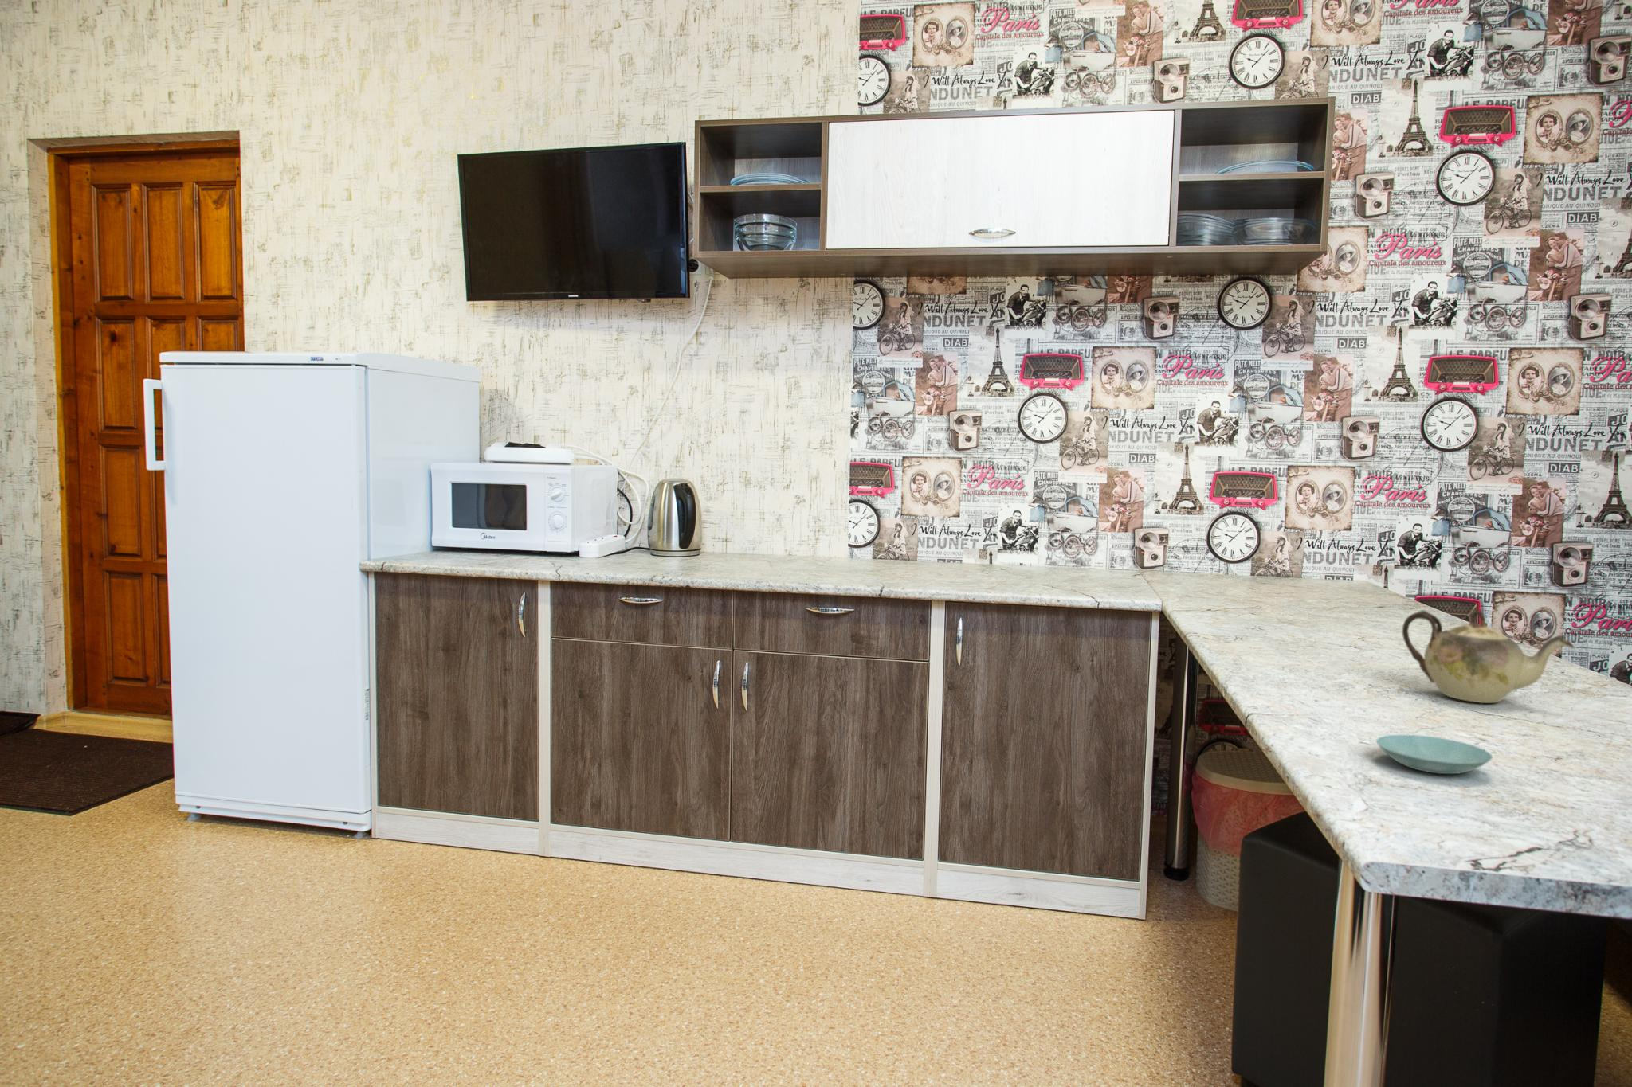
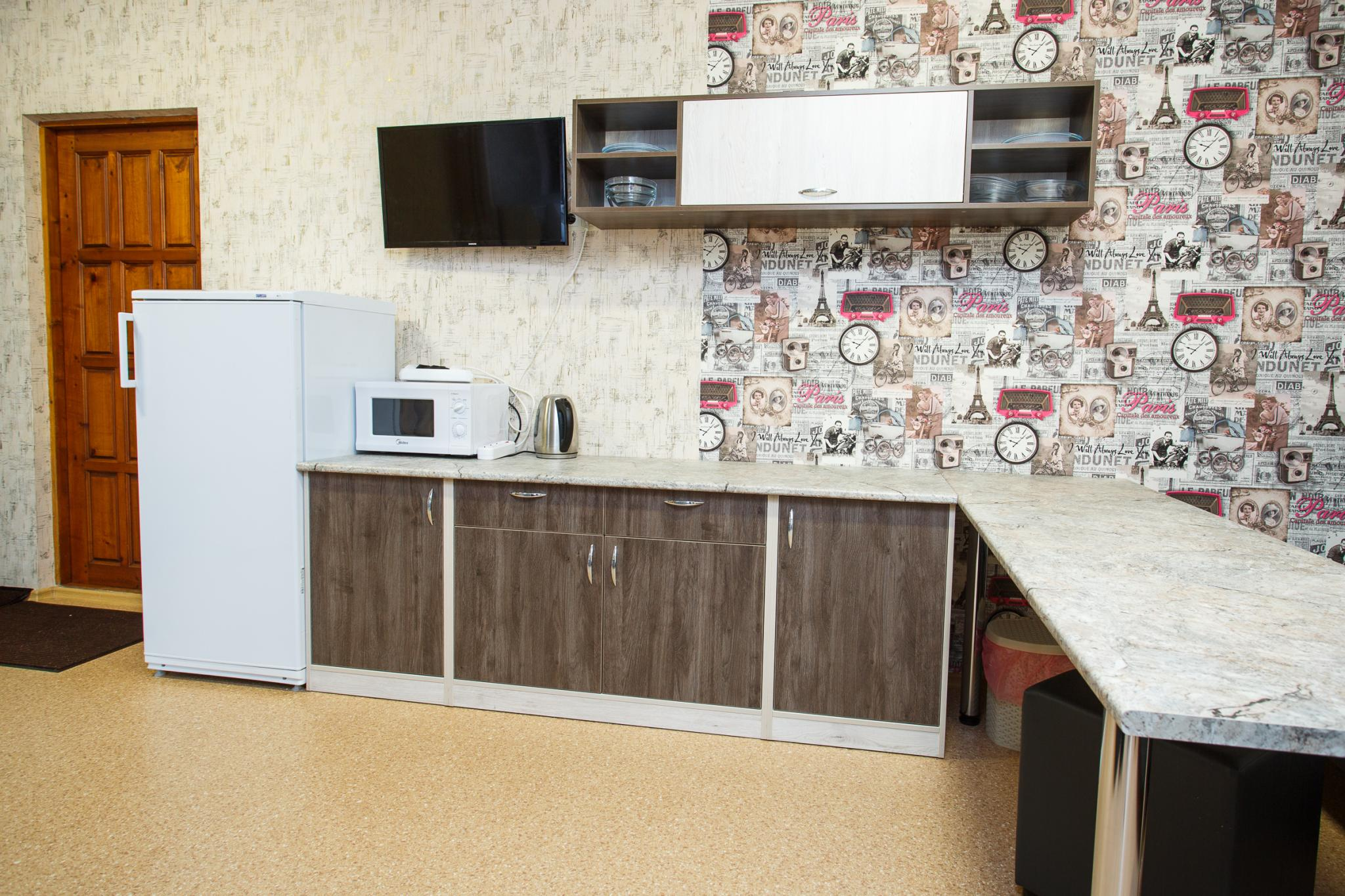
- saucer [1376,734,1494,775]
- teapot [1401,608,1575,704]
